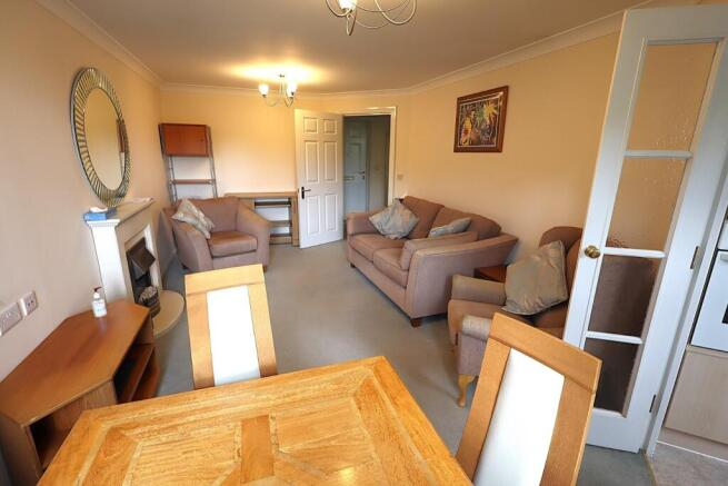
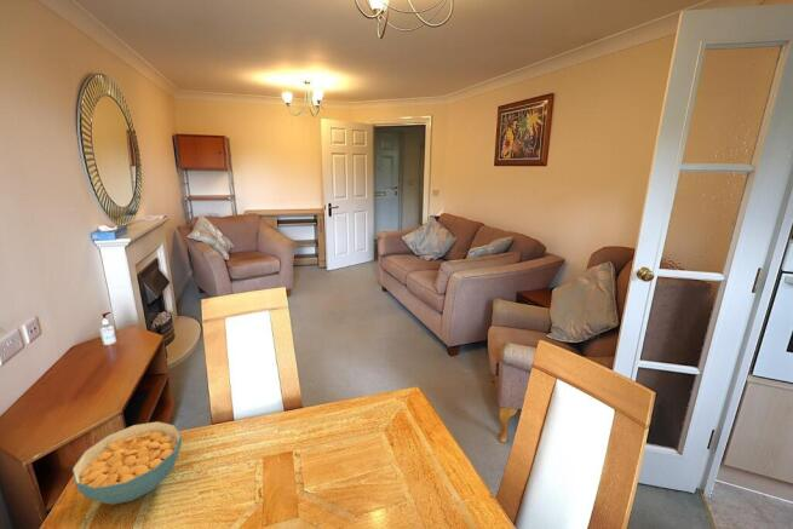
+ cereal bowl [71,420,183,506]
